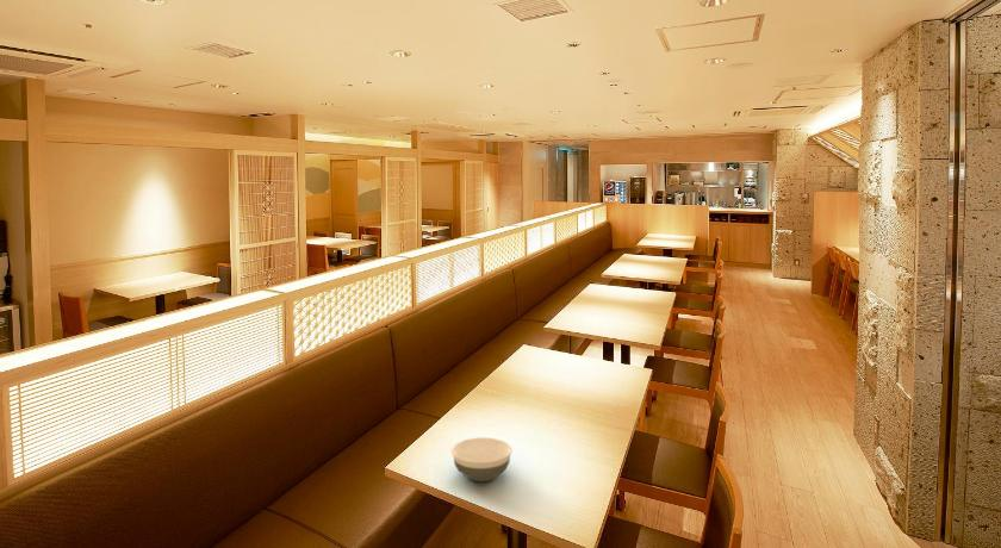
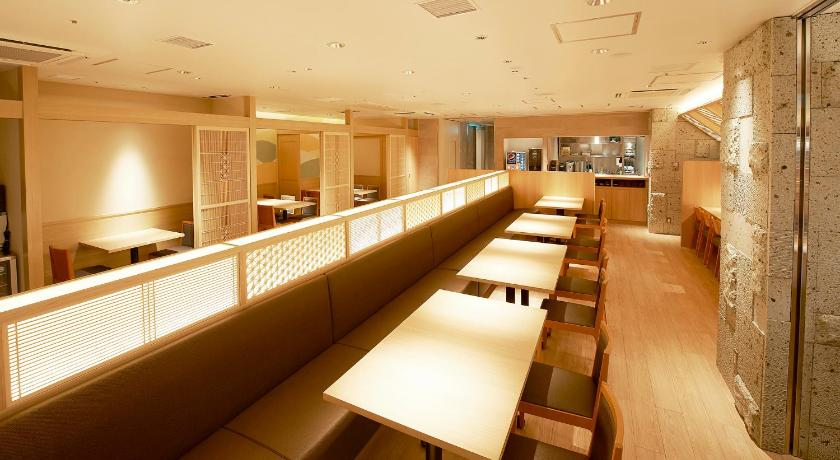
- bowl [450,436,514,482]
